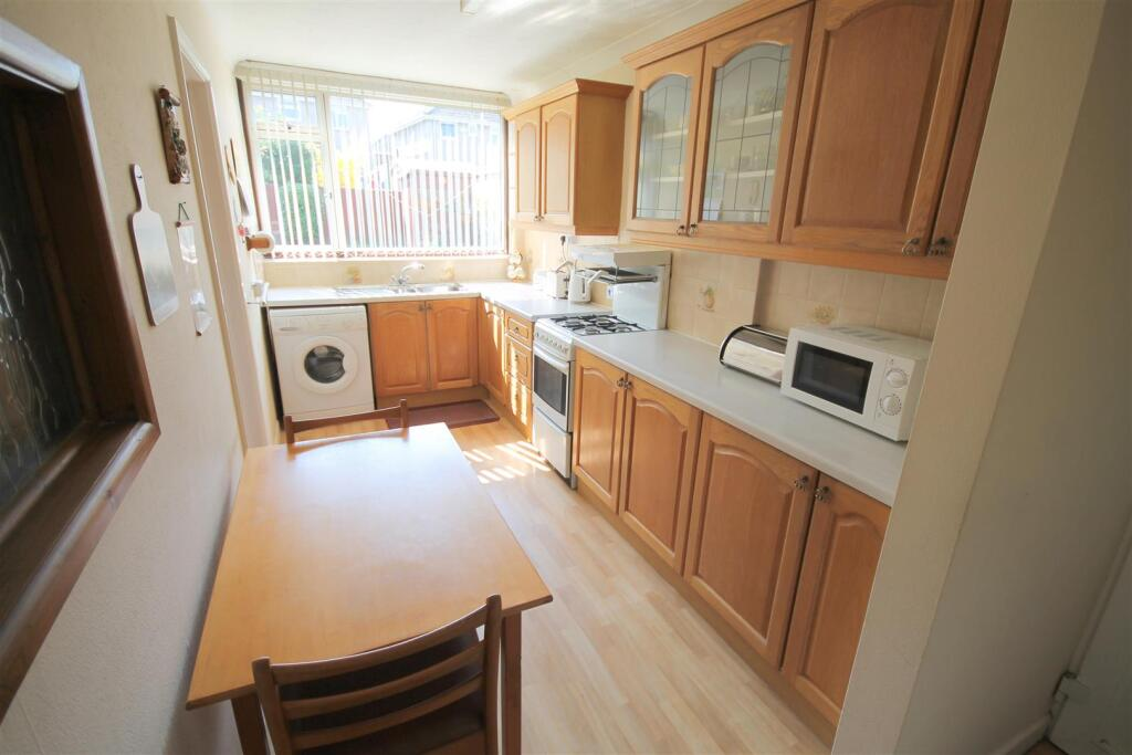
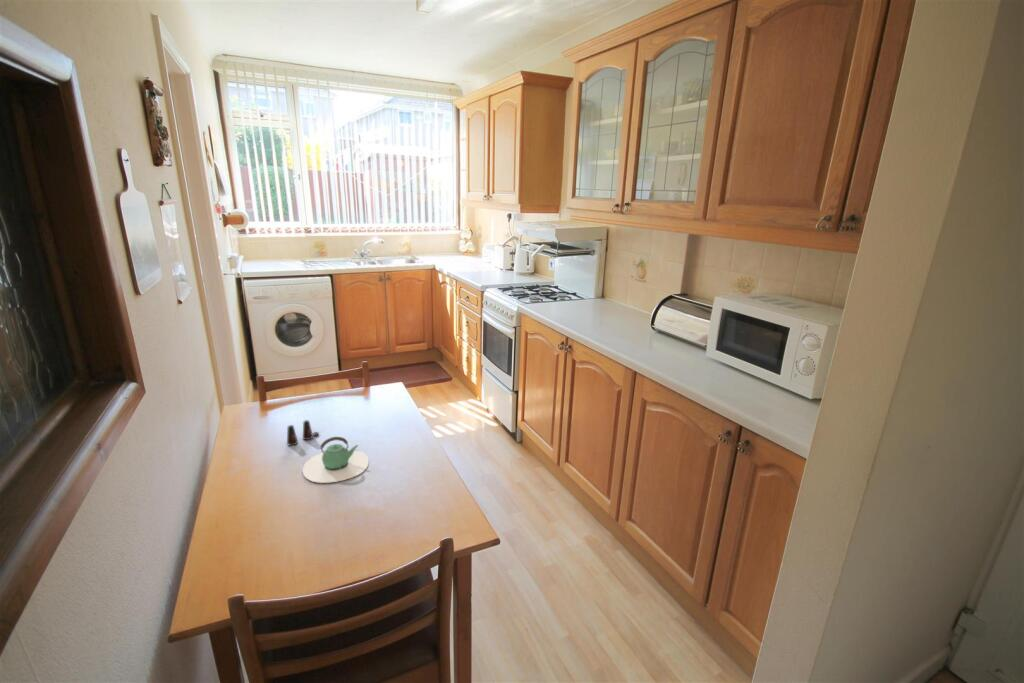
+ salt shaker [286,419,320,447]
+ teapot [302,436,370,484]
